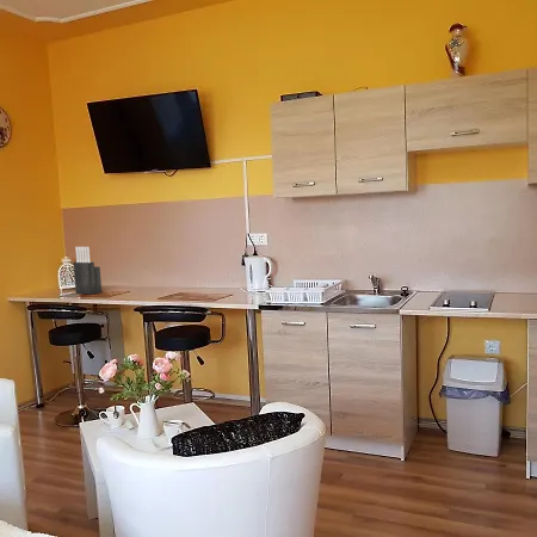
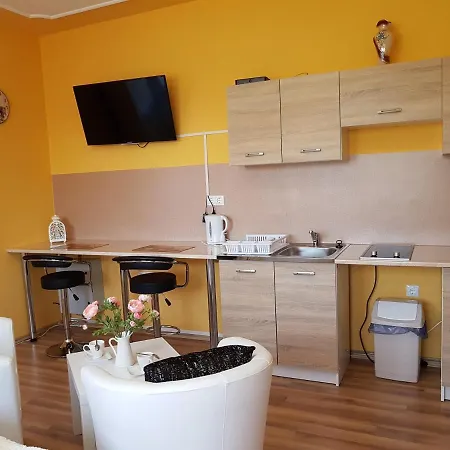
- knife block [73,246,103,295]
